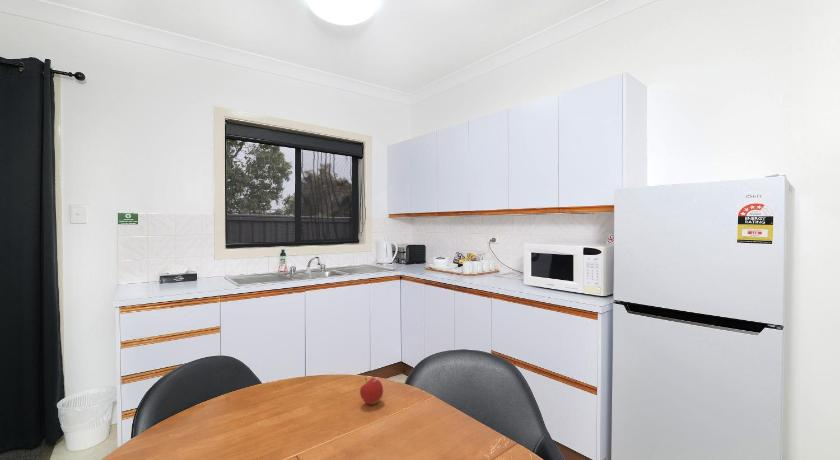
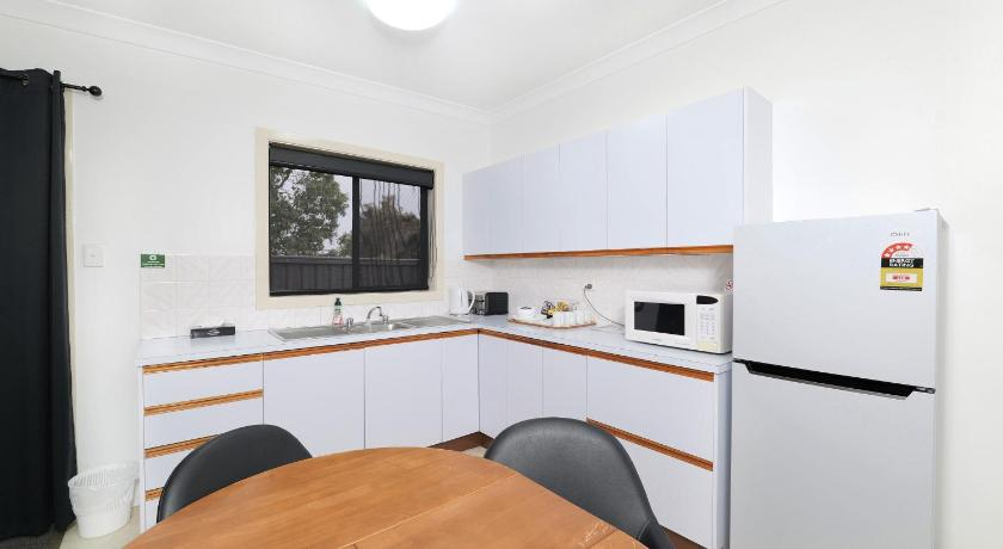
- fruit [359,376,384,405]
